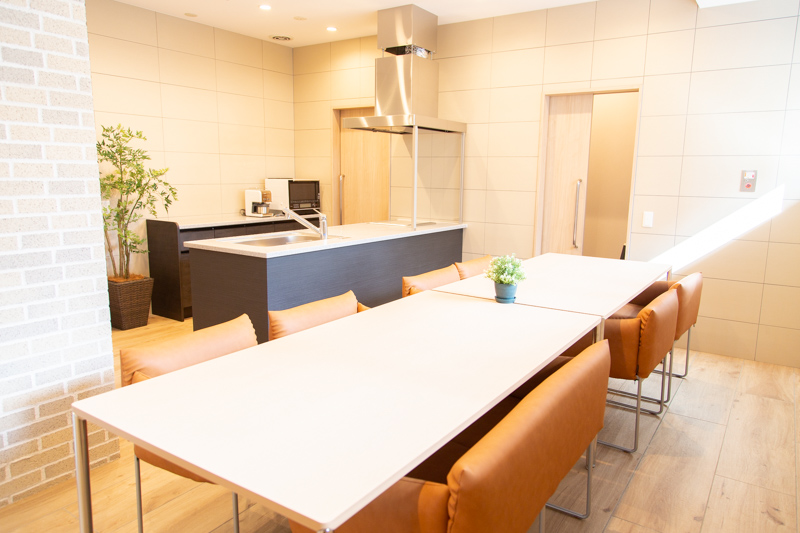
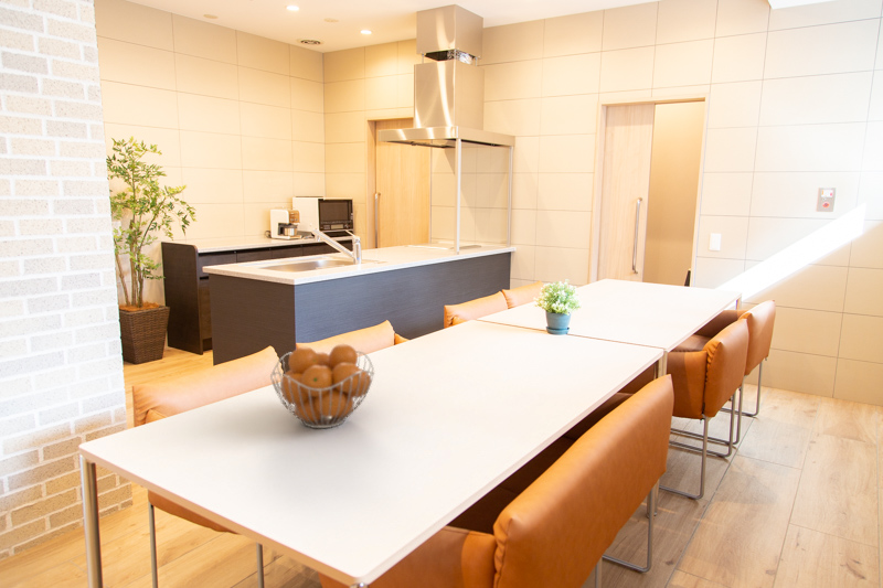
+ fruit basket [269,343,375,429]
